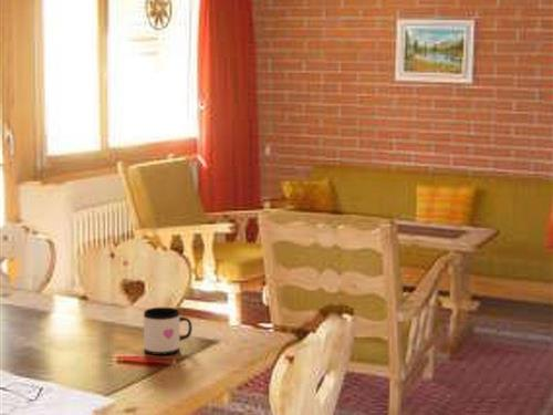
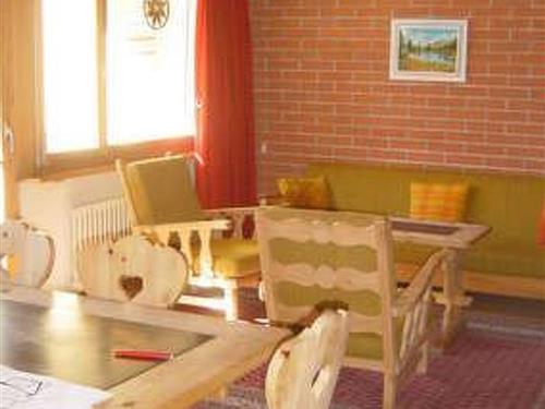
- mug [143,307,194,356]
